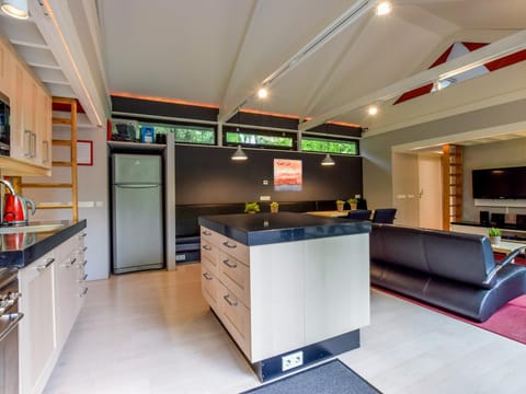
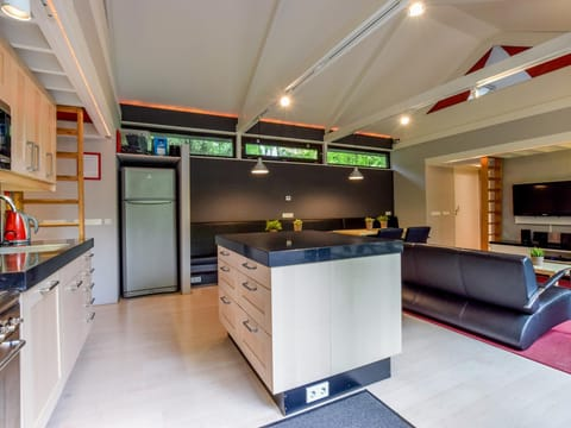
- wall art [273,158,304,193]
